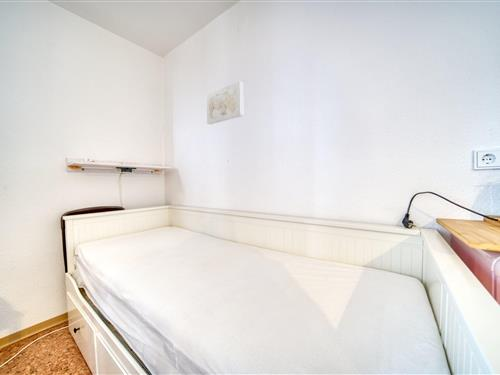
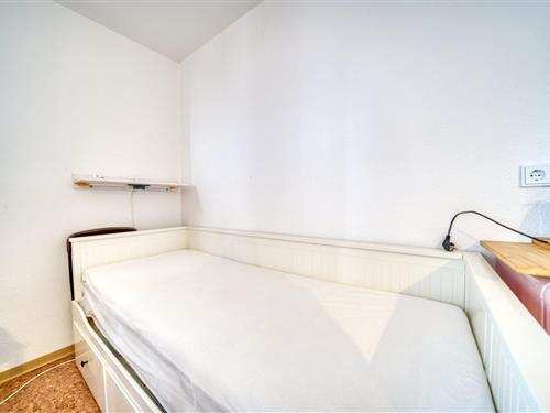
- wall art [205,80,245,125]
